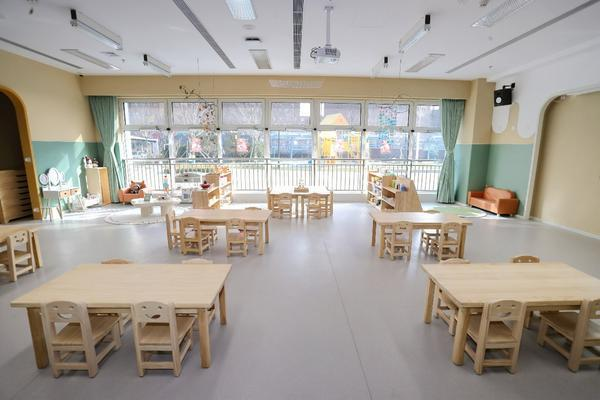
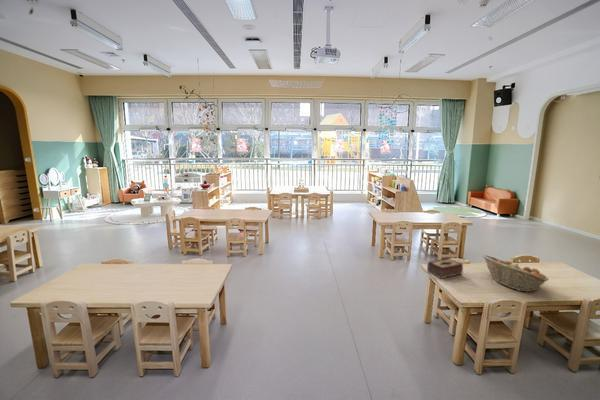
+ tissue box [426,257,464,280]
+ fruit basket [482,254,550,293]
